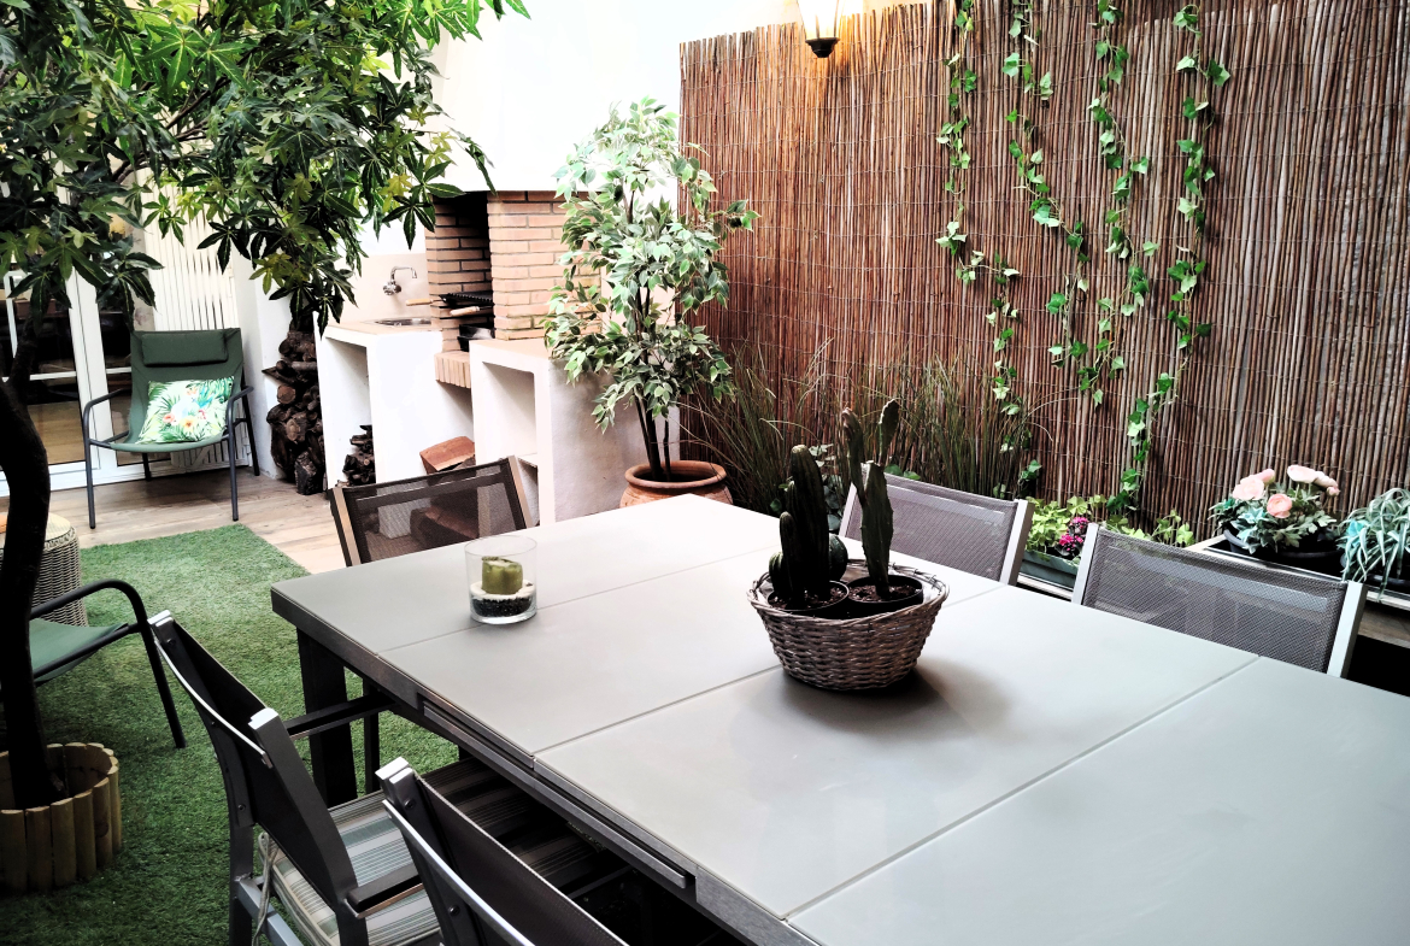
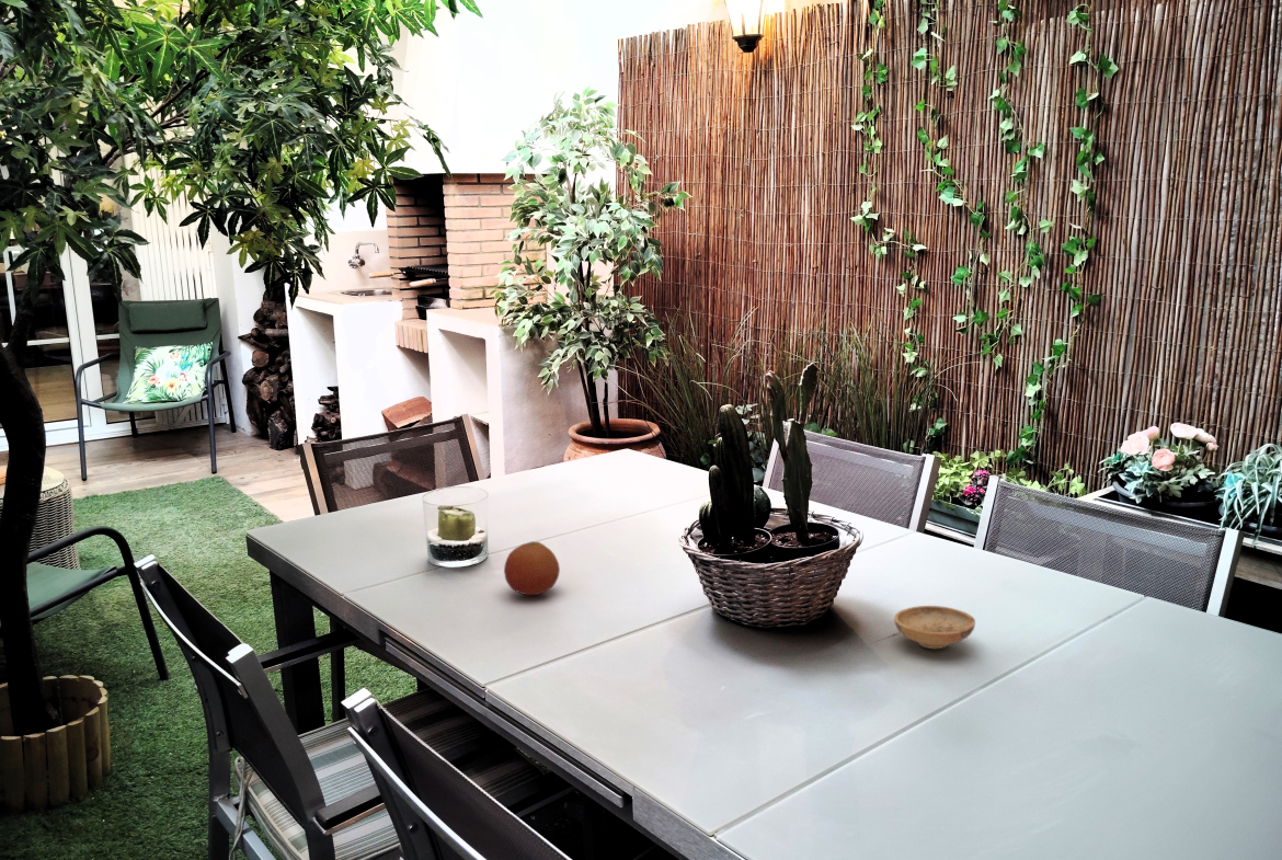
+ bowl [893,605,976,650]
+ fruit [503,540,561,596]
